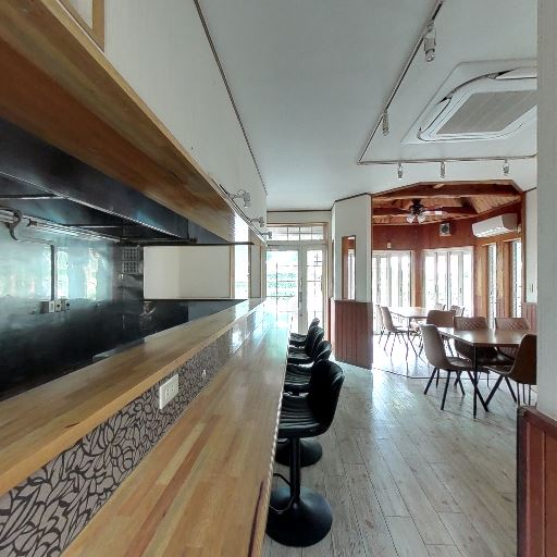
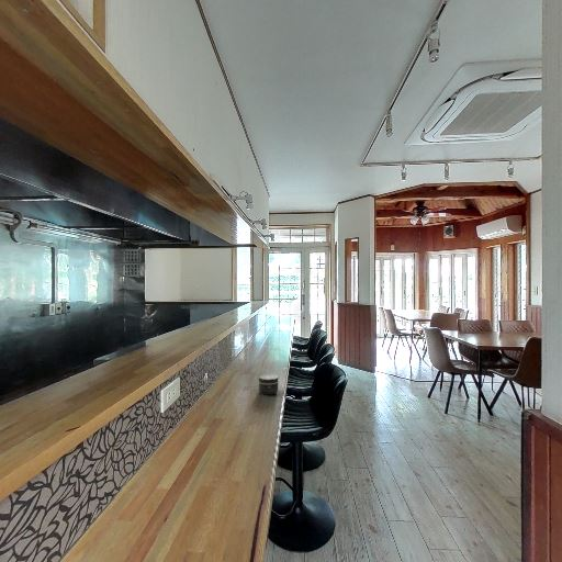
+ jar [258,374,279,396]
